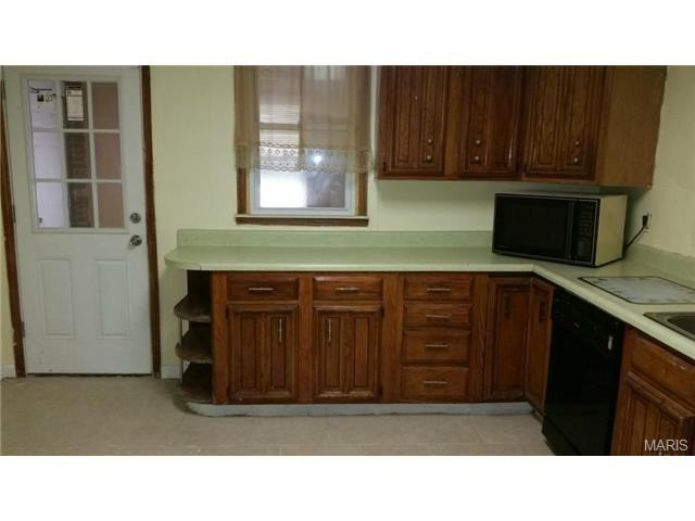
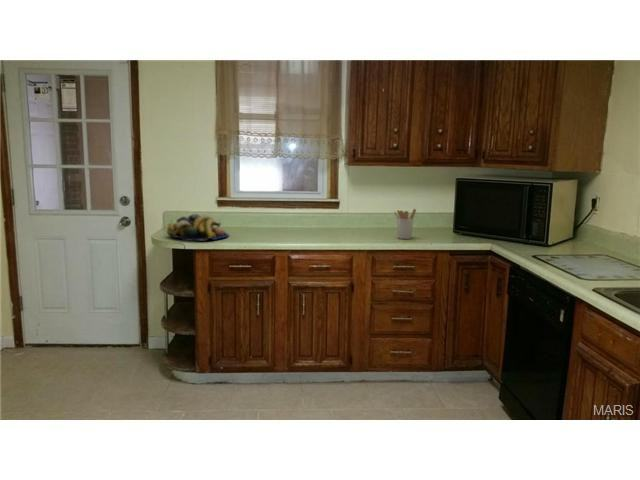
+ fruit bowl [166,213,230,242]
+ utensil holder [393,208,417,240]
